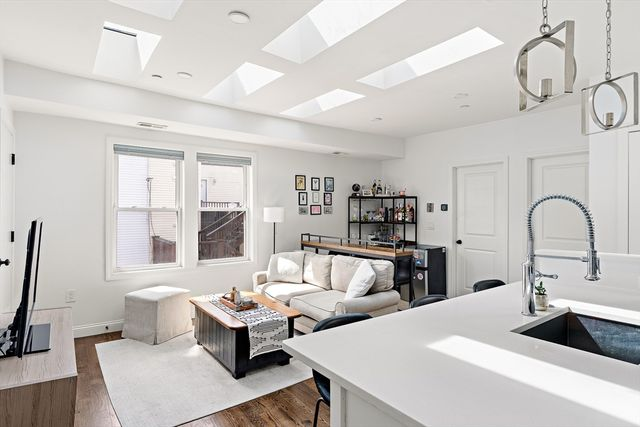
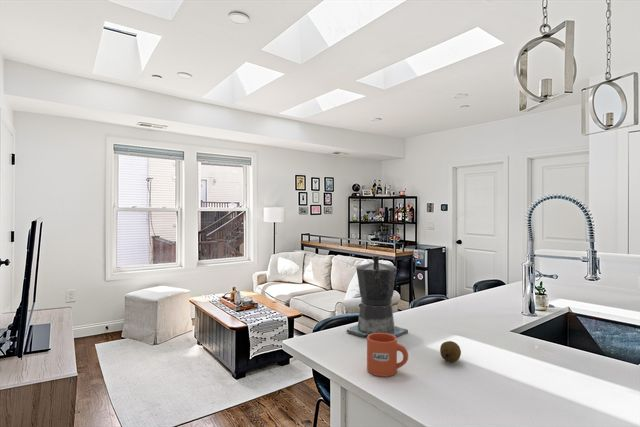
+ coffee maker [345,254,409,338]
+ fruit [439,340,462,363]
+ mug [366,333,409,378]
